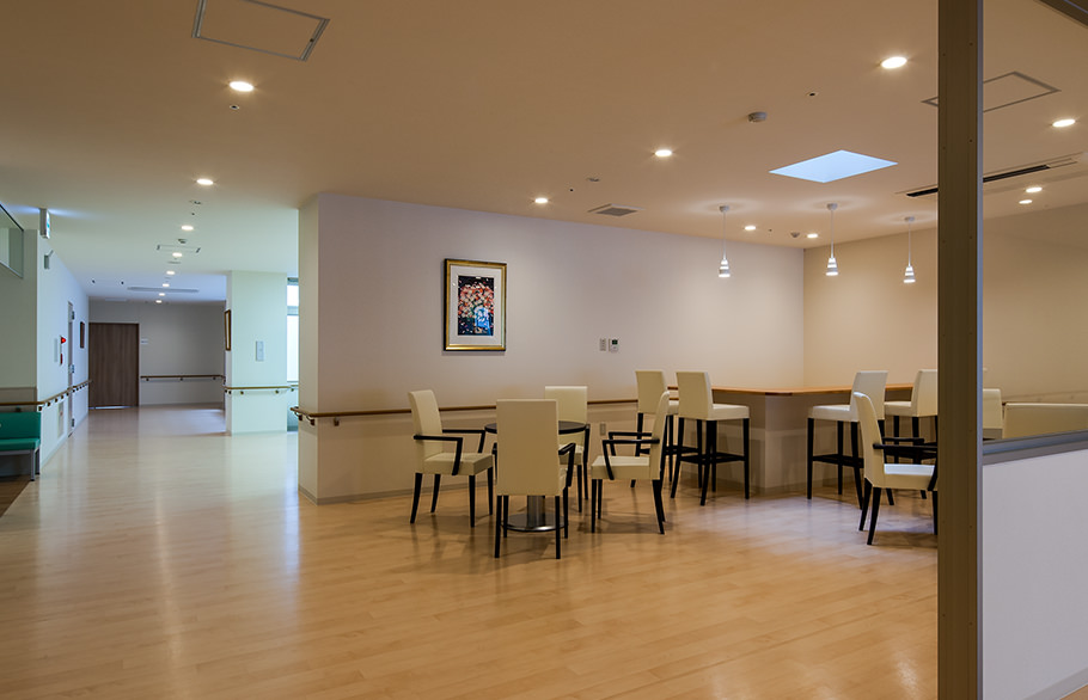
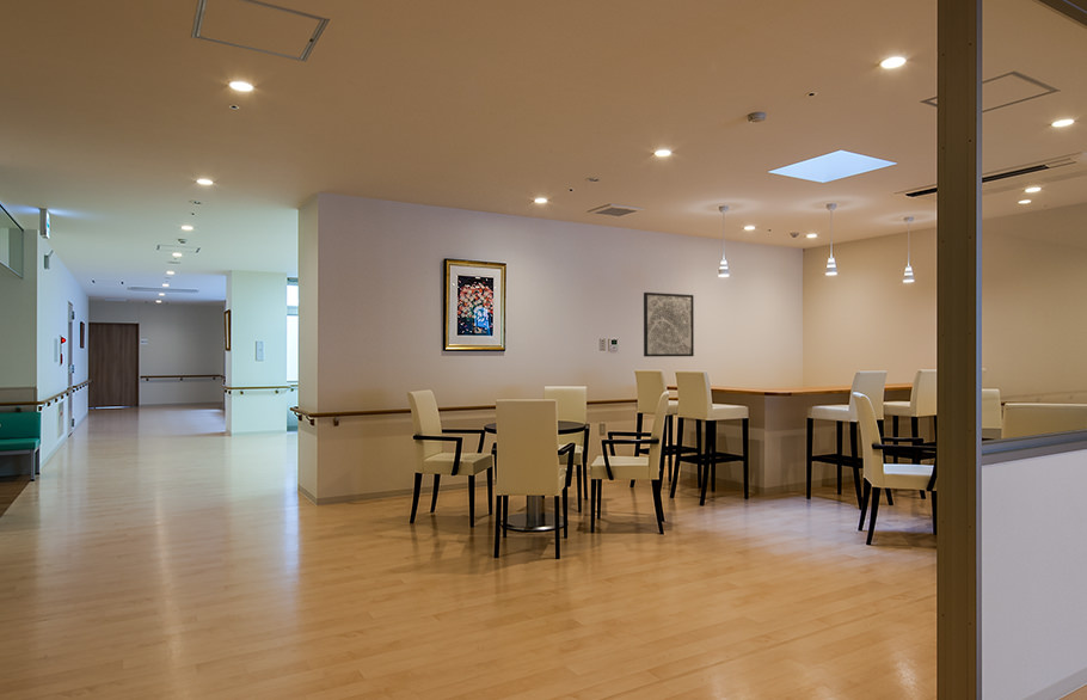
+ wall art [643,291,695,358]
